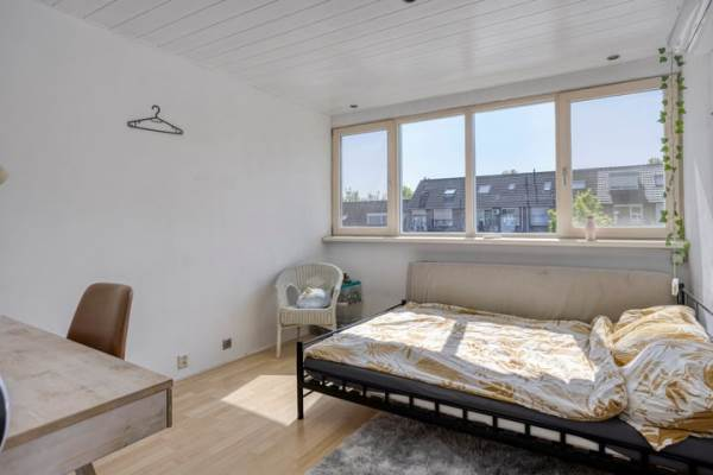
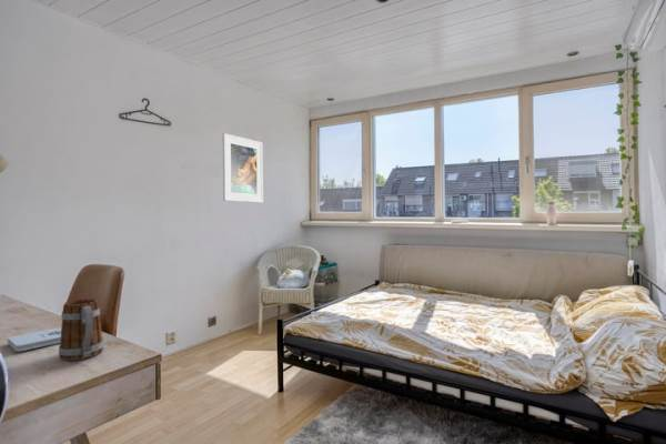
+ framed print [222,132,264,203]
+ notepad [7,326,61,352]
+ mug [58,297,105,362]
